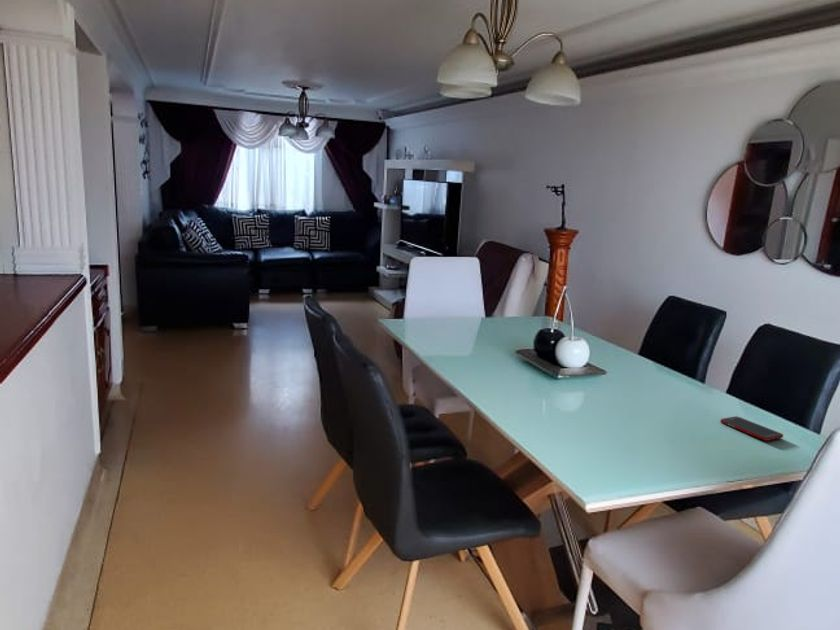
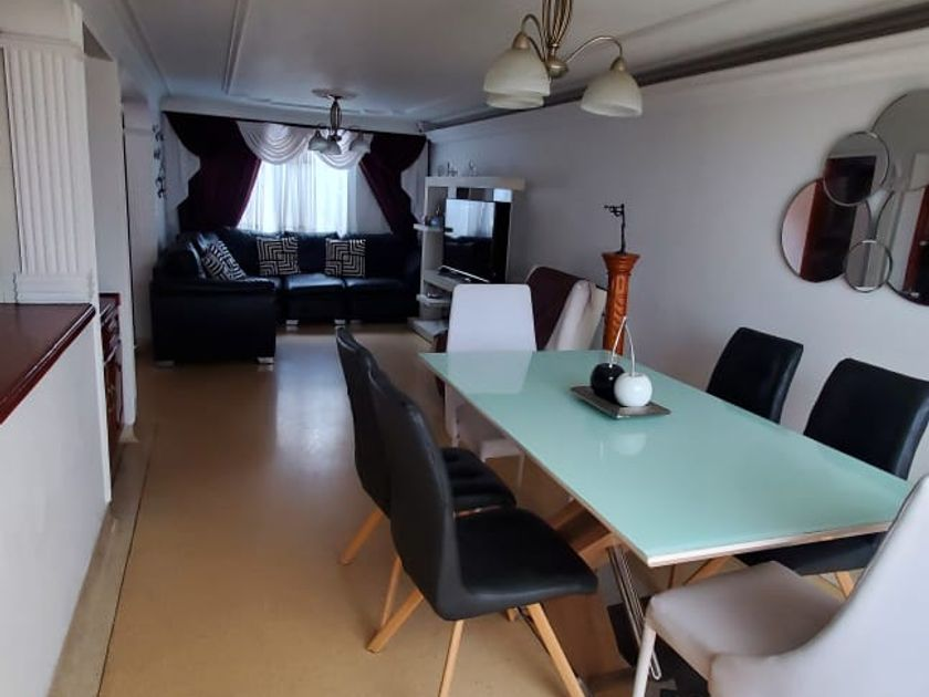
- cell phone [719,415,784,442]
